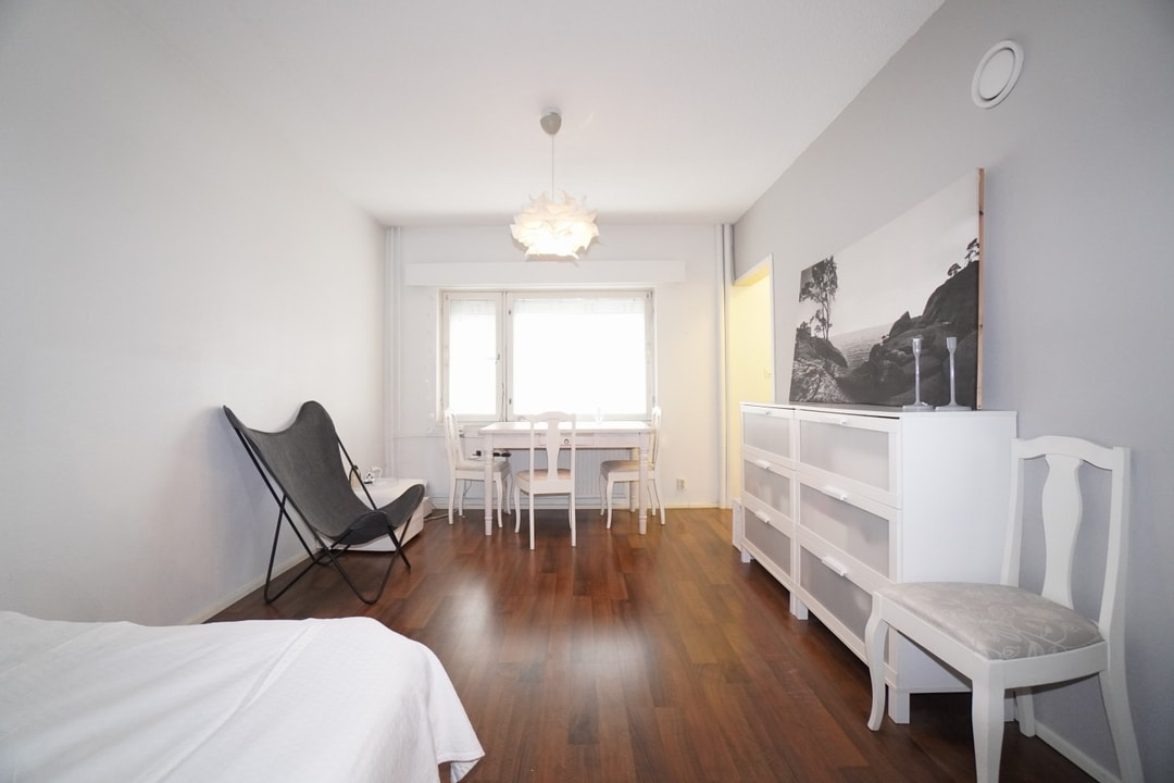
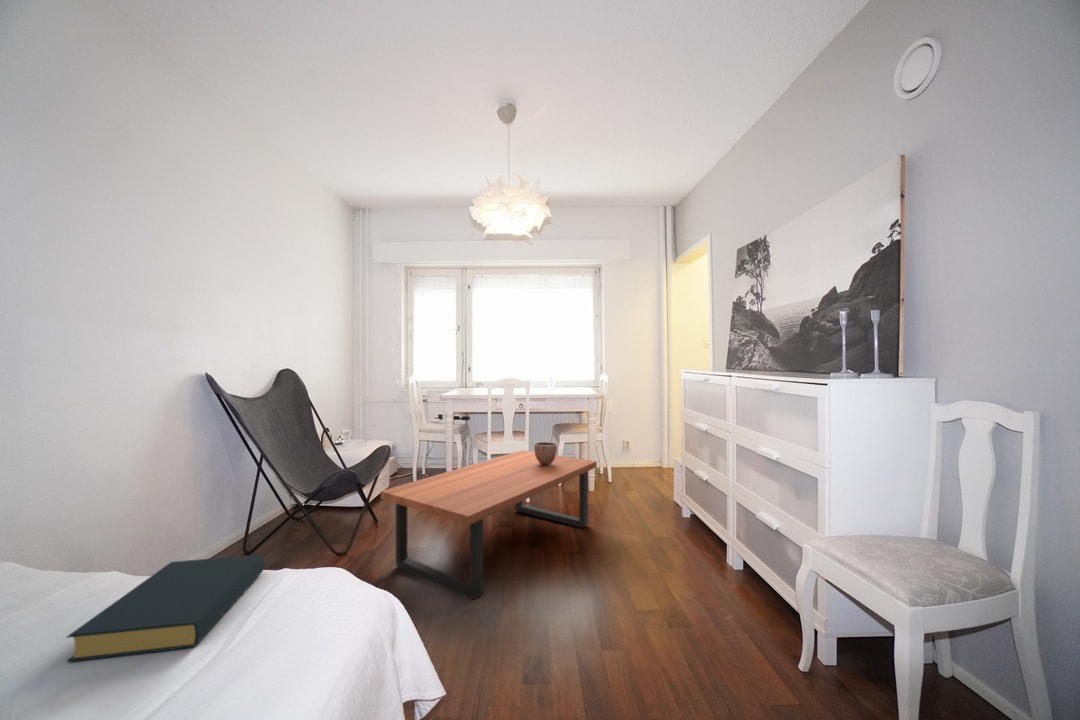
+ decorative bowl [533,441,558,465]
+ coffee table [380,449,598,600]
+ hardback book [65,554,265,663]
